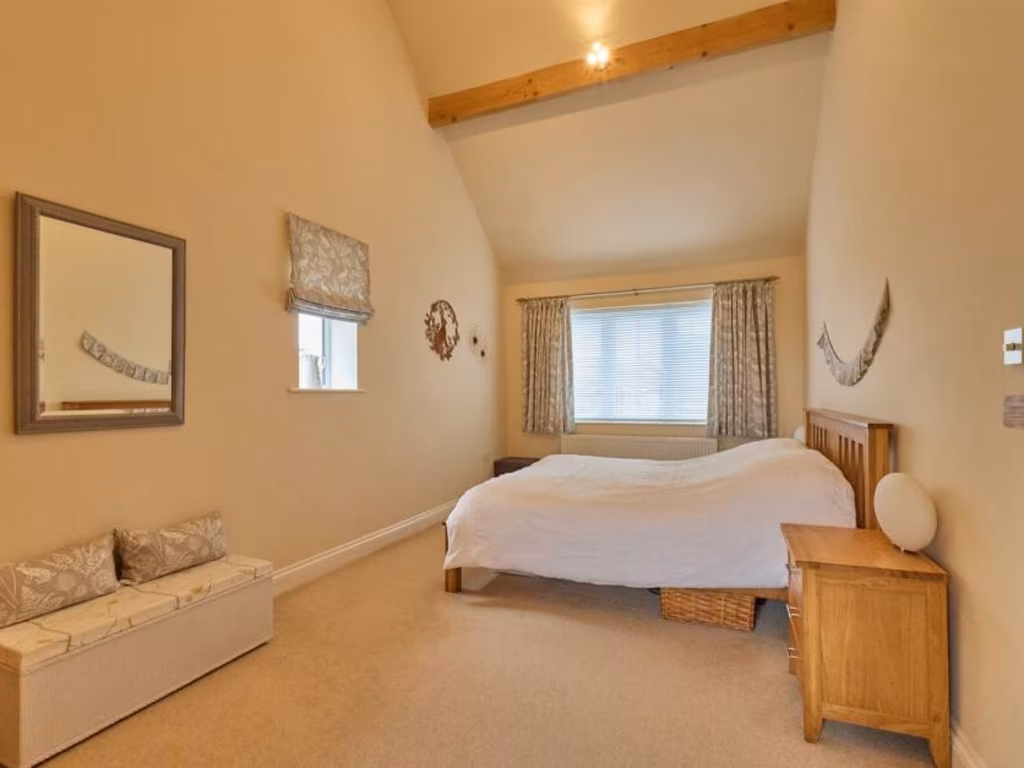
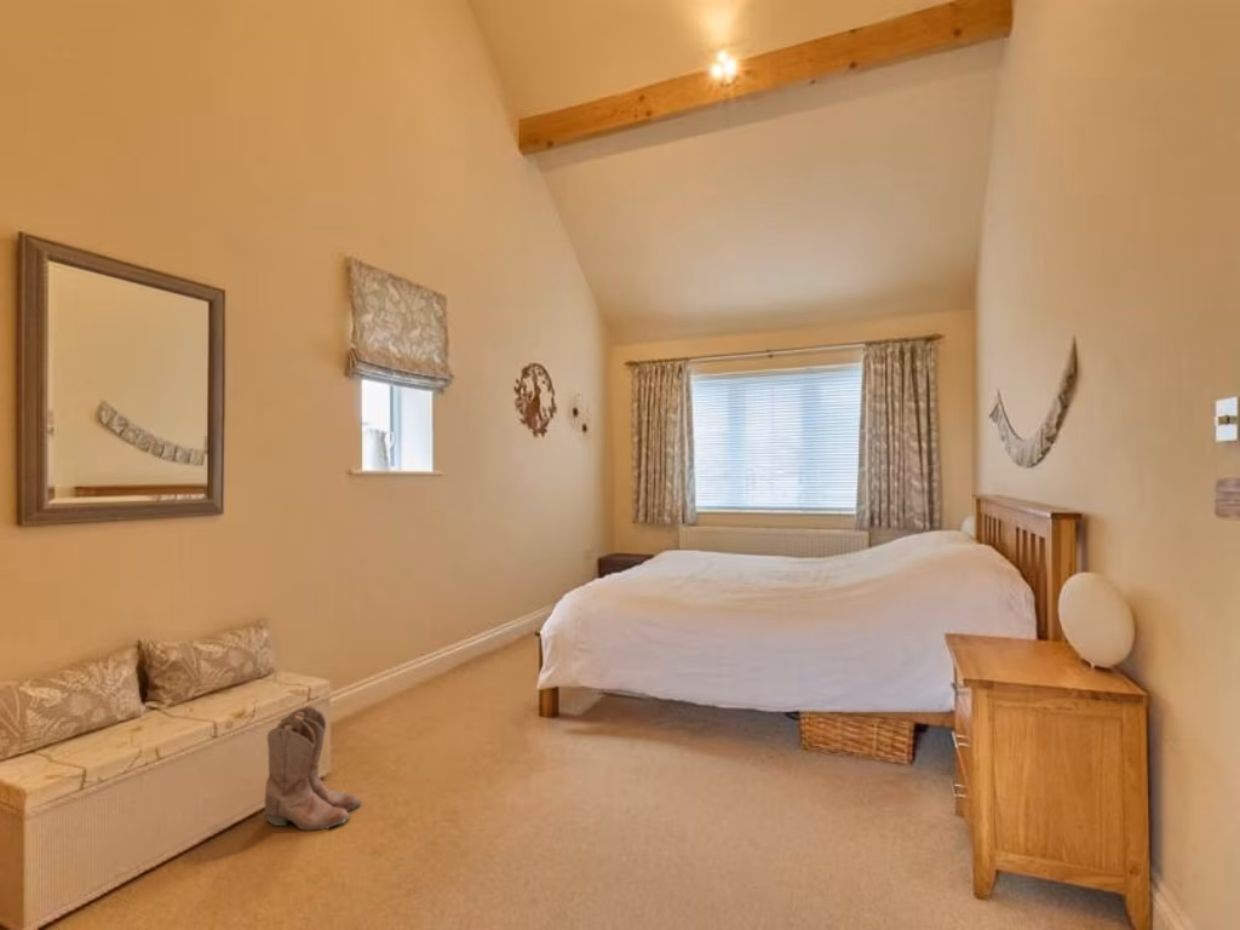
+ boots [264,705,362,832]
